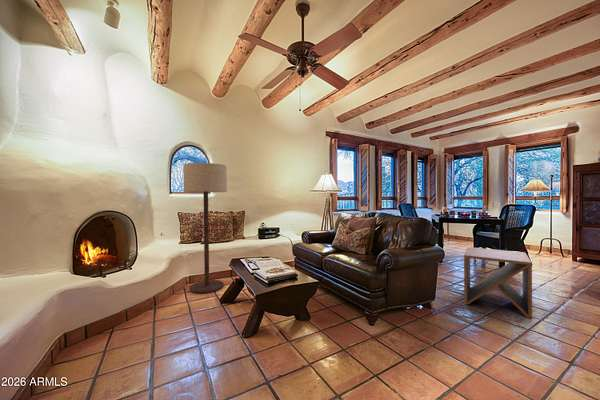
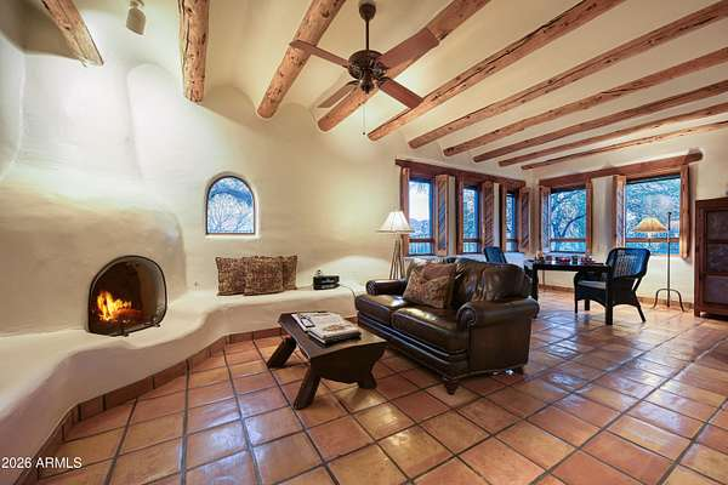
- floor lamp [182,162,228,295]
- side table [463,246,533,320]
